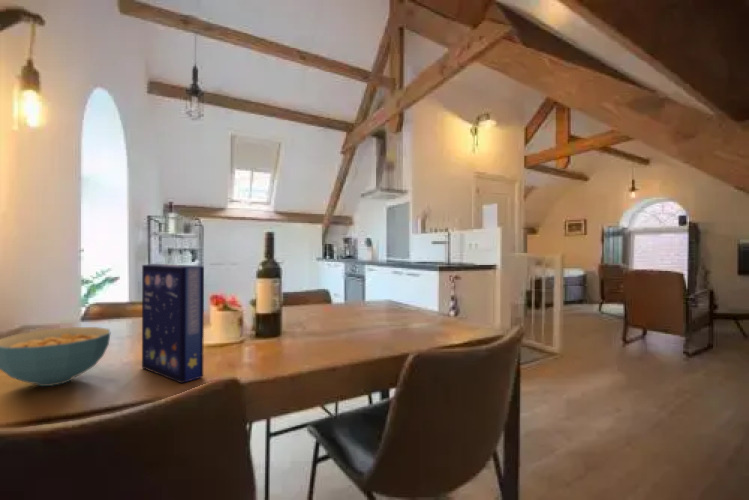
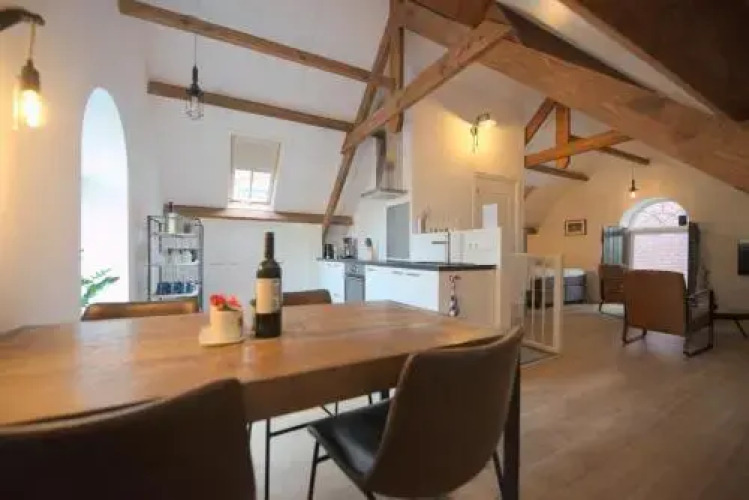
- cereal box [141,263,205,384]
- cereal bowl [0,326,111,387]
